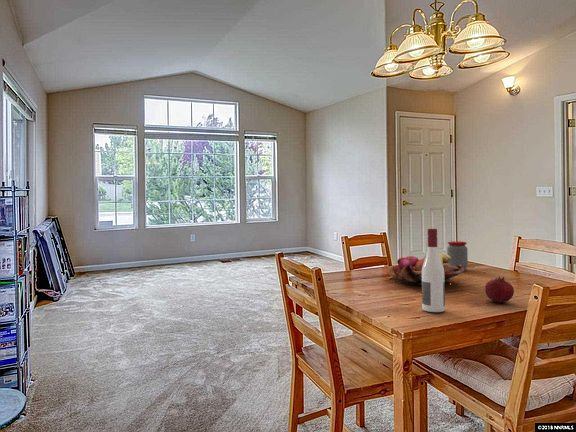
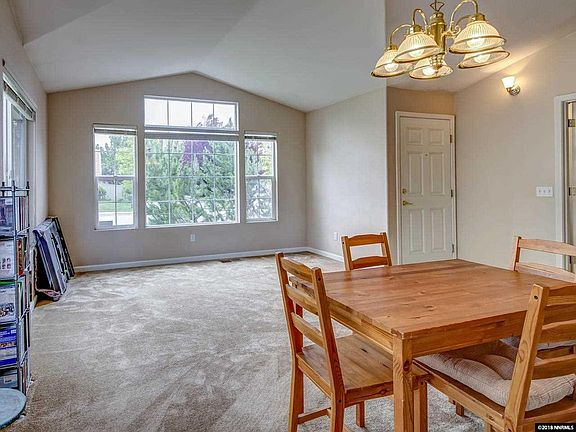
- alcohol [421,228,446,313]
- fruit [484,275,515,304]
- jar [446,240,469,270]
- fruit basket [386,252,465,286]
